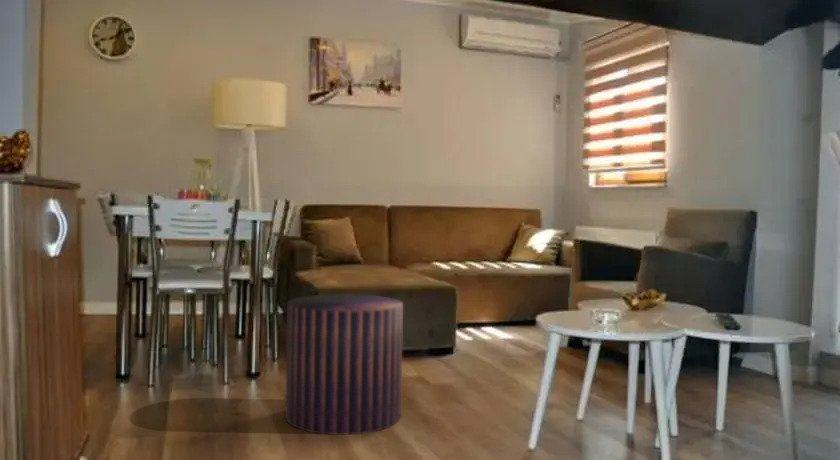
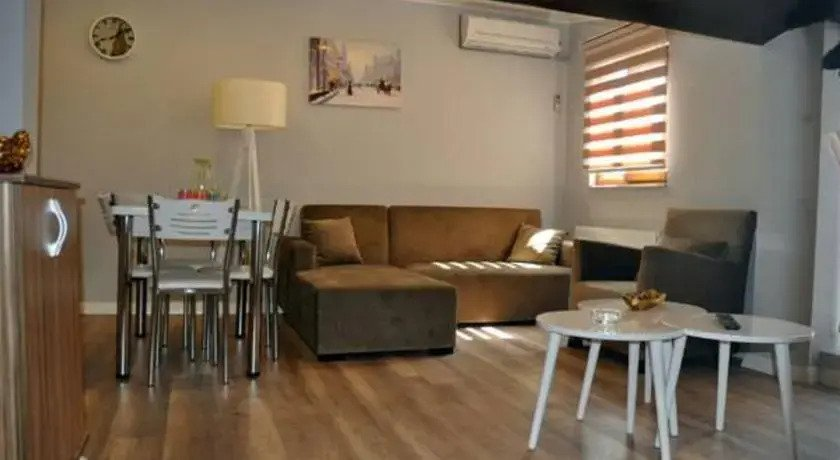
- stool [284,293,404,436]
